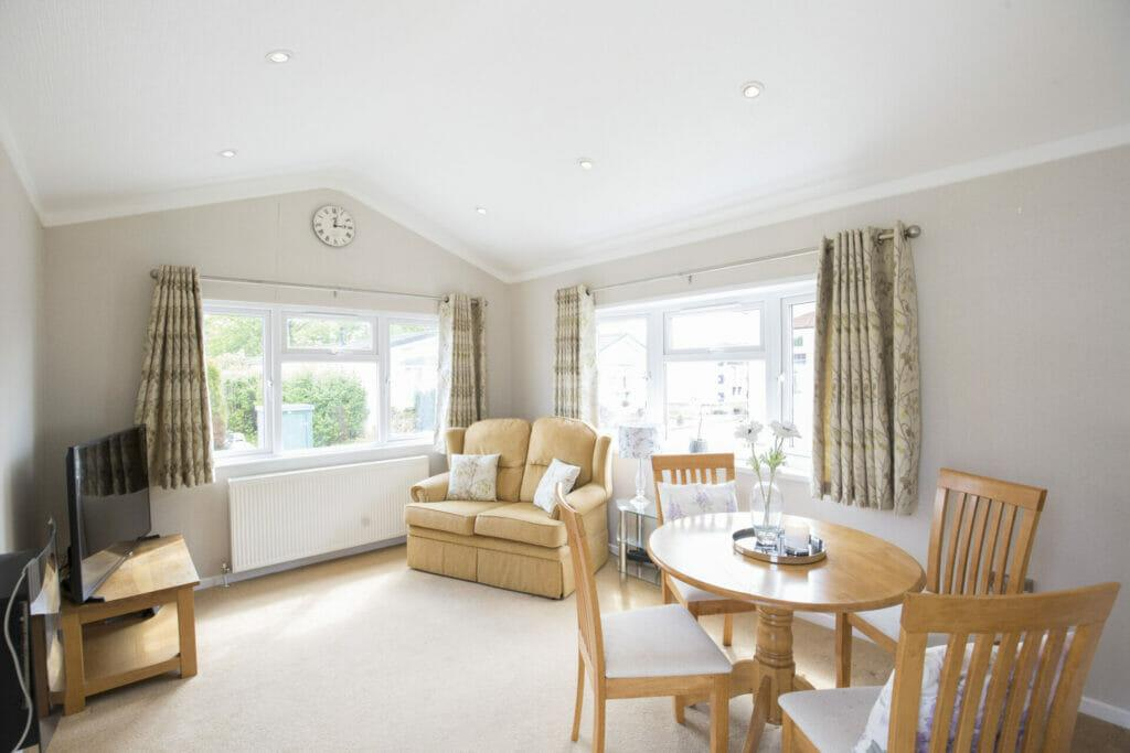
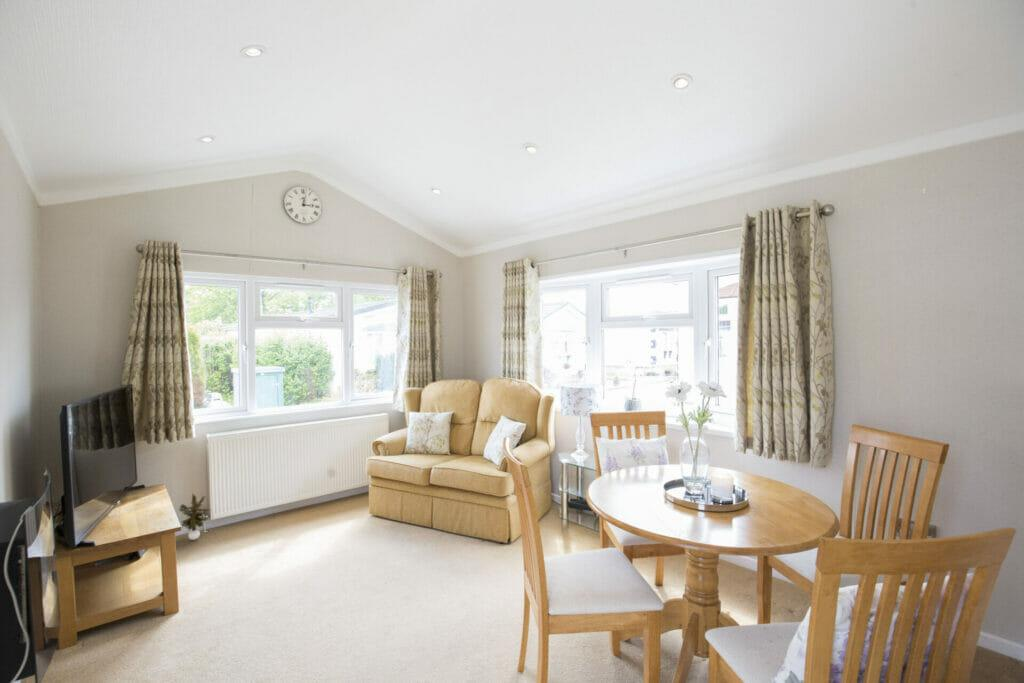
+ potted plant [178,492,211,541]
